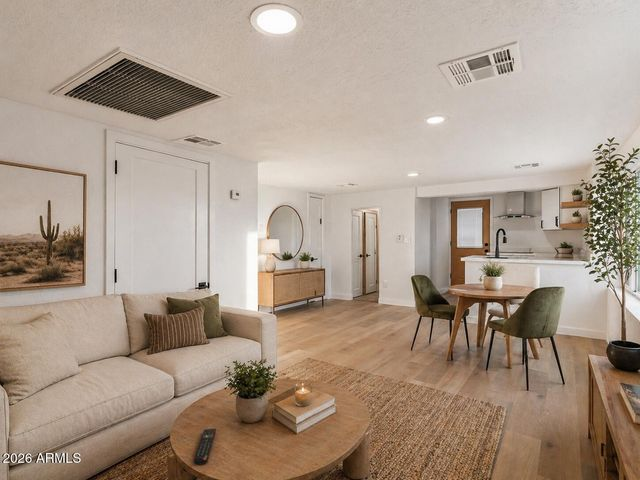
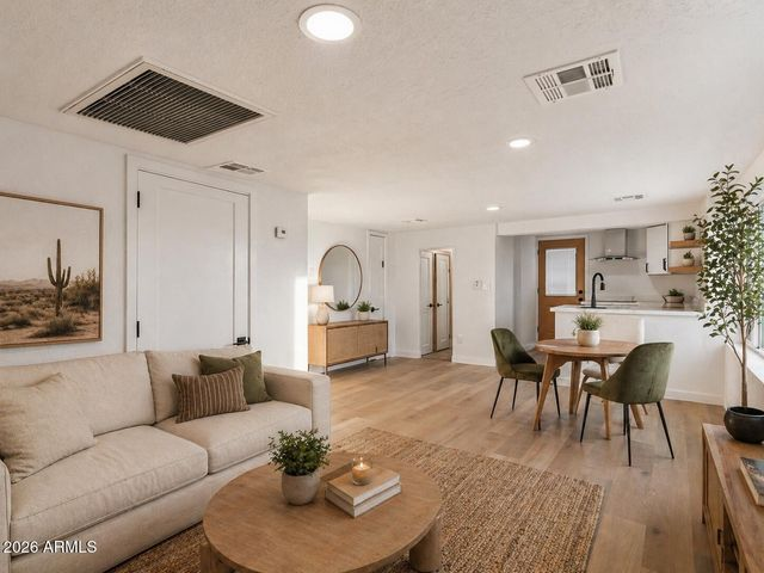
- remote control [192,428,217,466]
